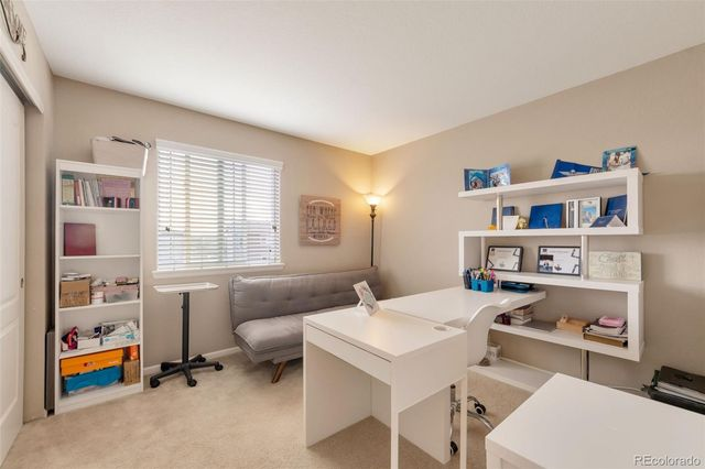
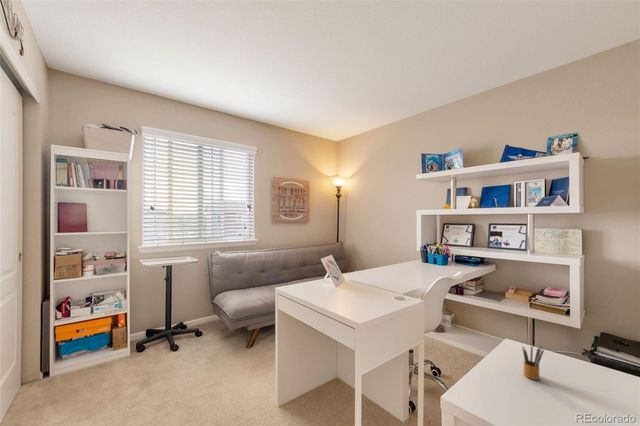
+ pencil box [522,344,545,381]
